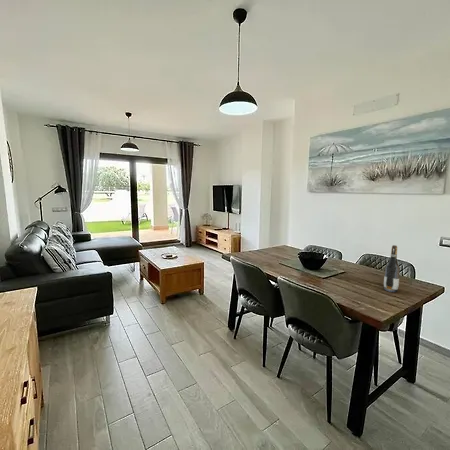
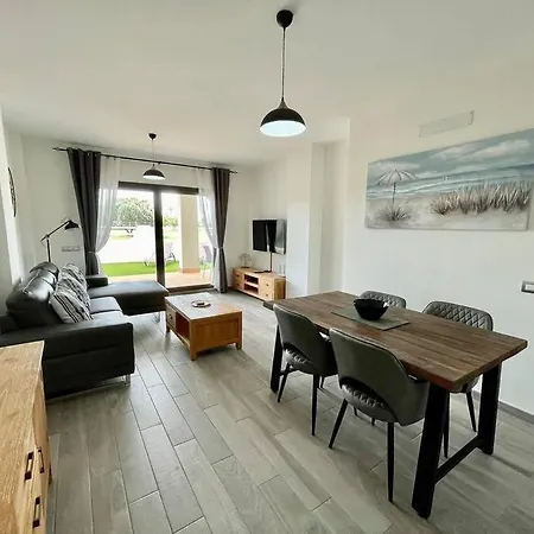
- wine bottle [383,244,401,293]
